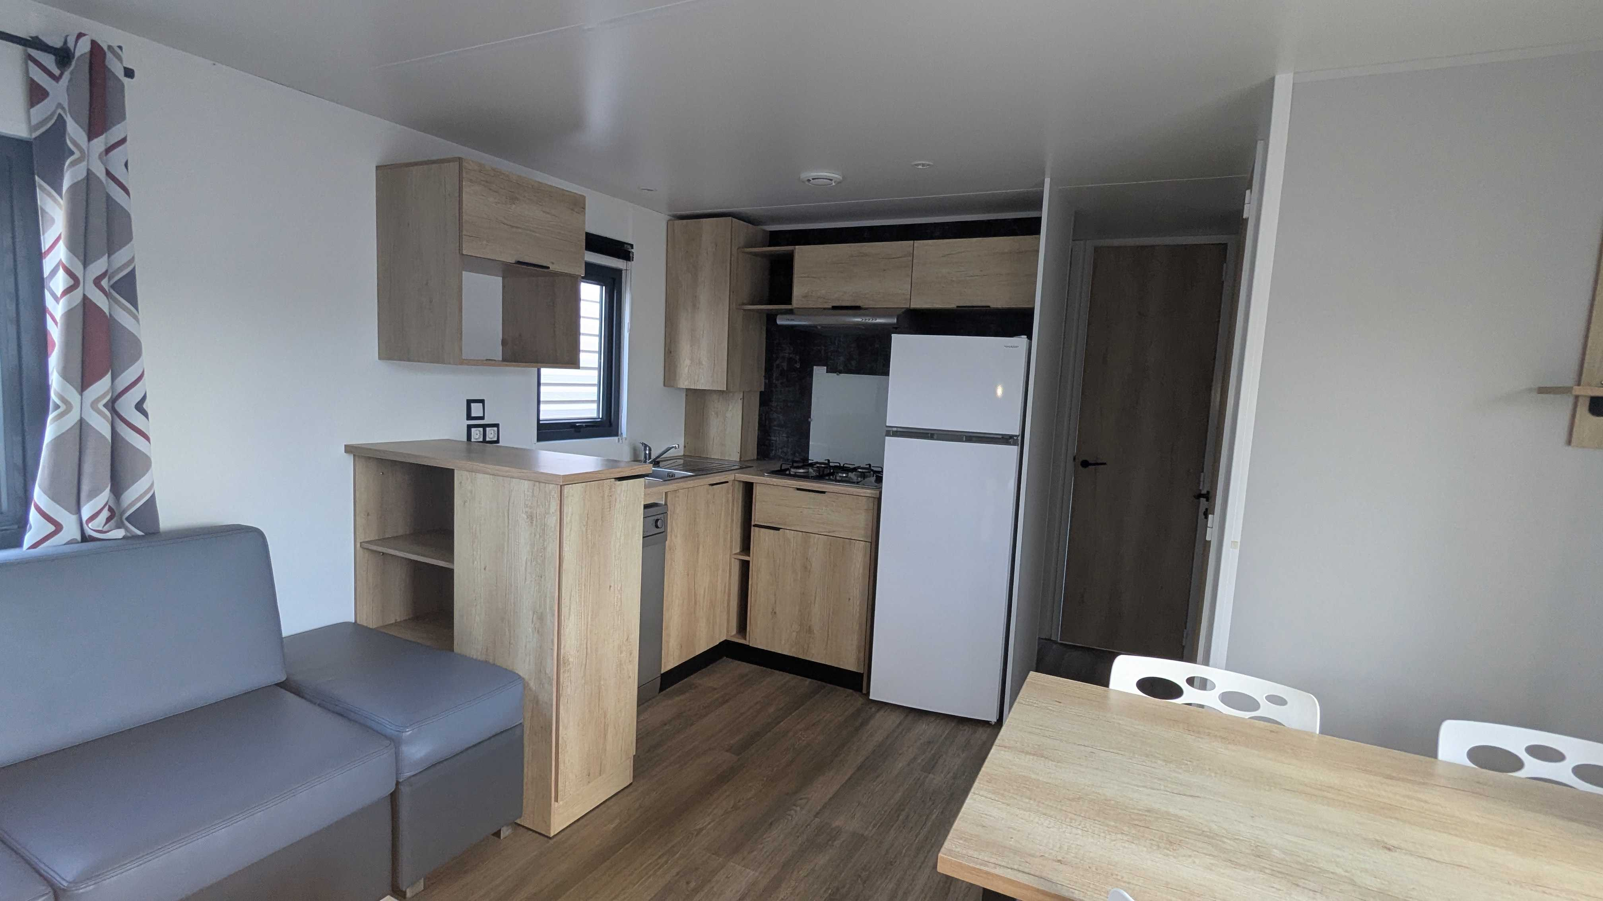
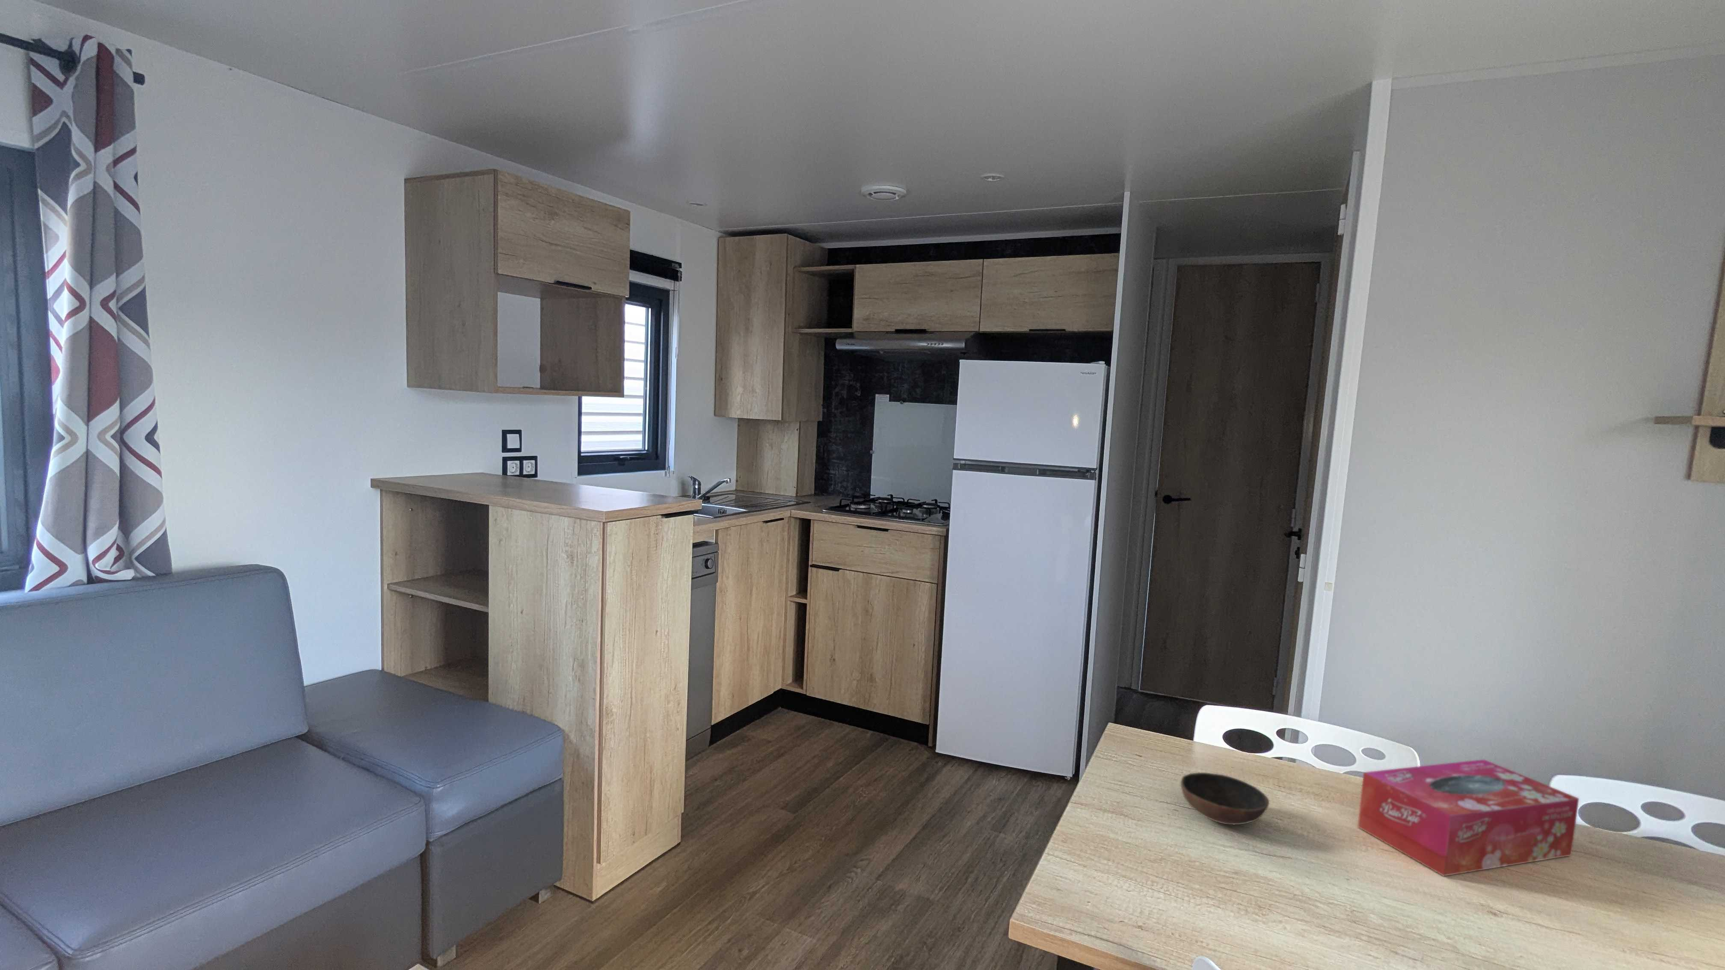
+ tissue box [1357,759,1579,876]
+ bowl [1180,772,1270,826]
